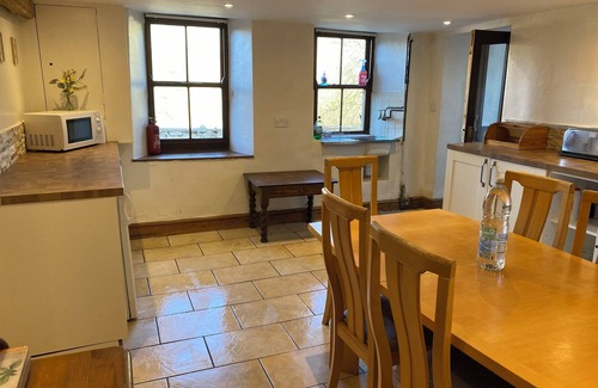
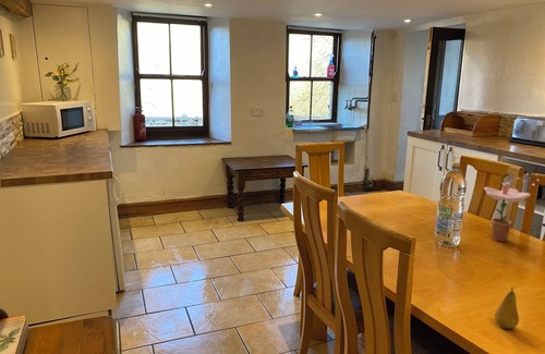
+ flower [483,172,541,243]
+ fruit [494,285,520,329]
